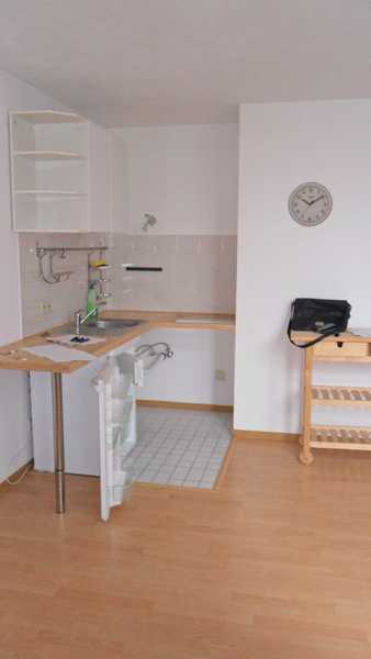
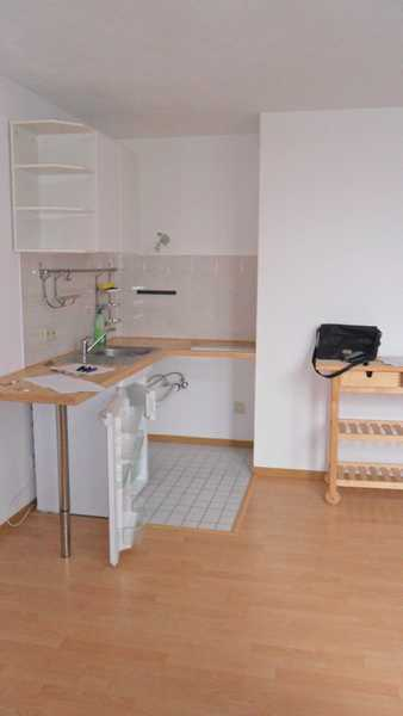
- wall clock [286,181,334,227]
